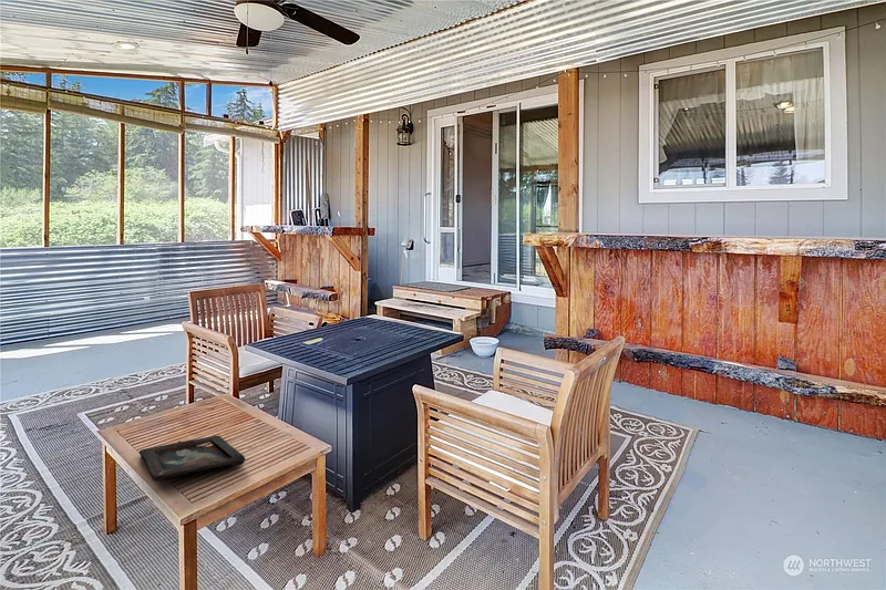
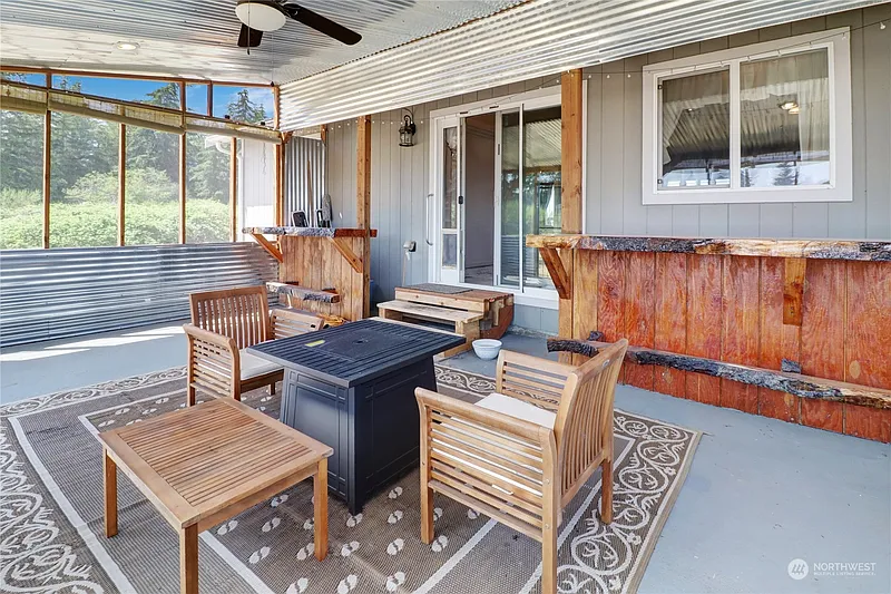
- decorative tray [138,434,246,482]
